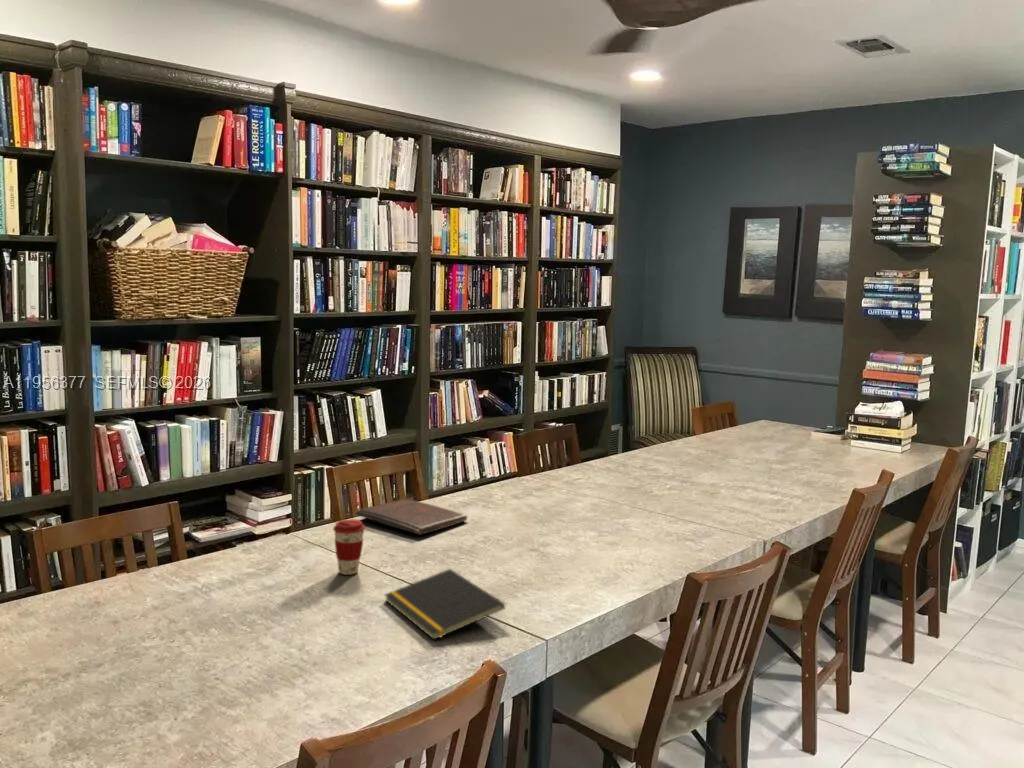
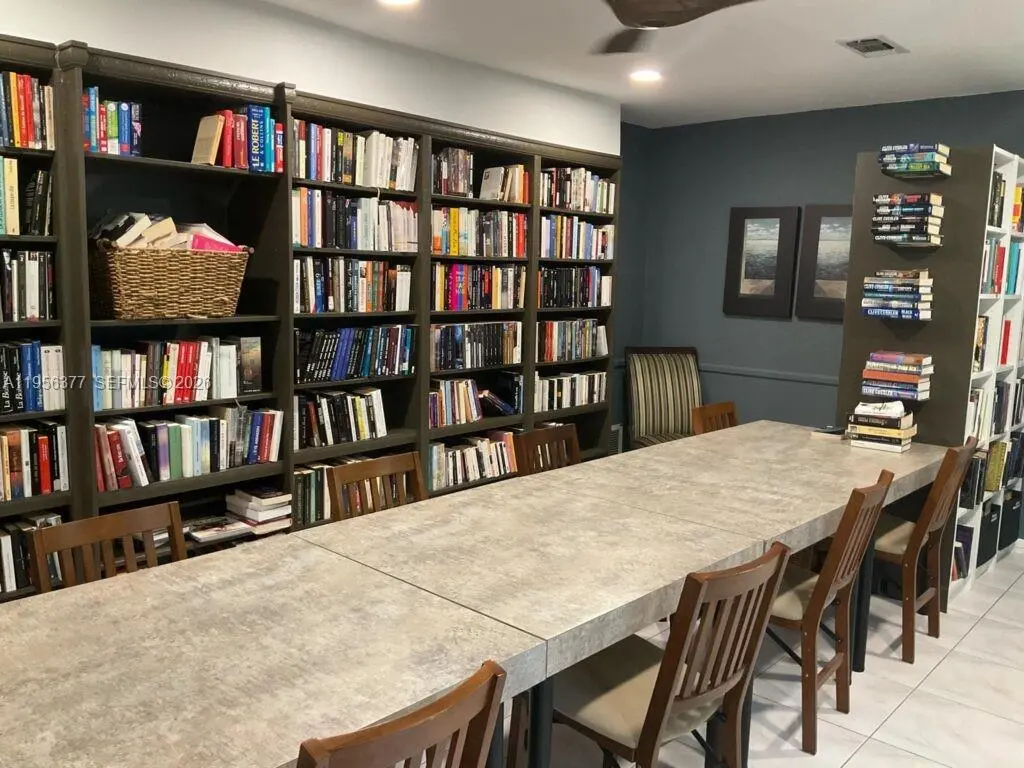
- coffee cup [332,519,366,576]
- book [354,498,468,536]
- notepad [383,568,506,641]
